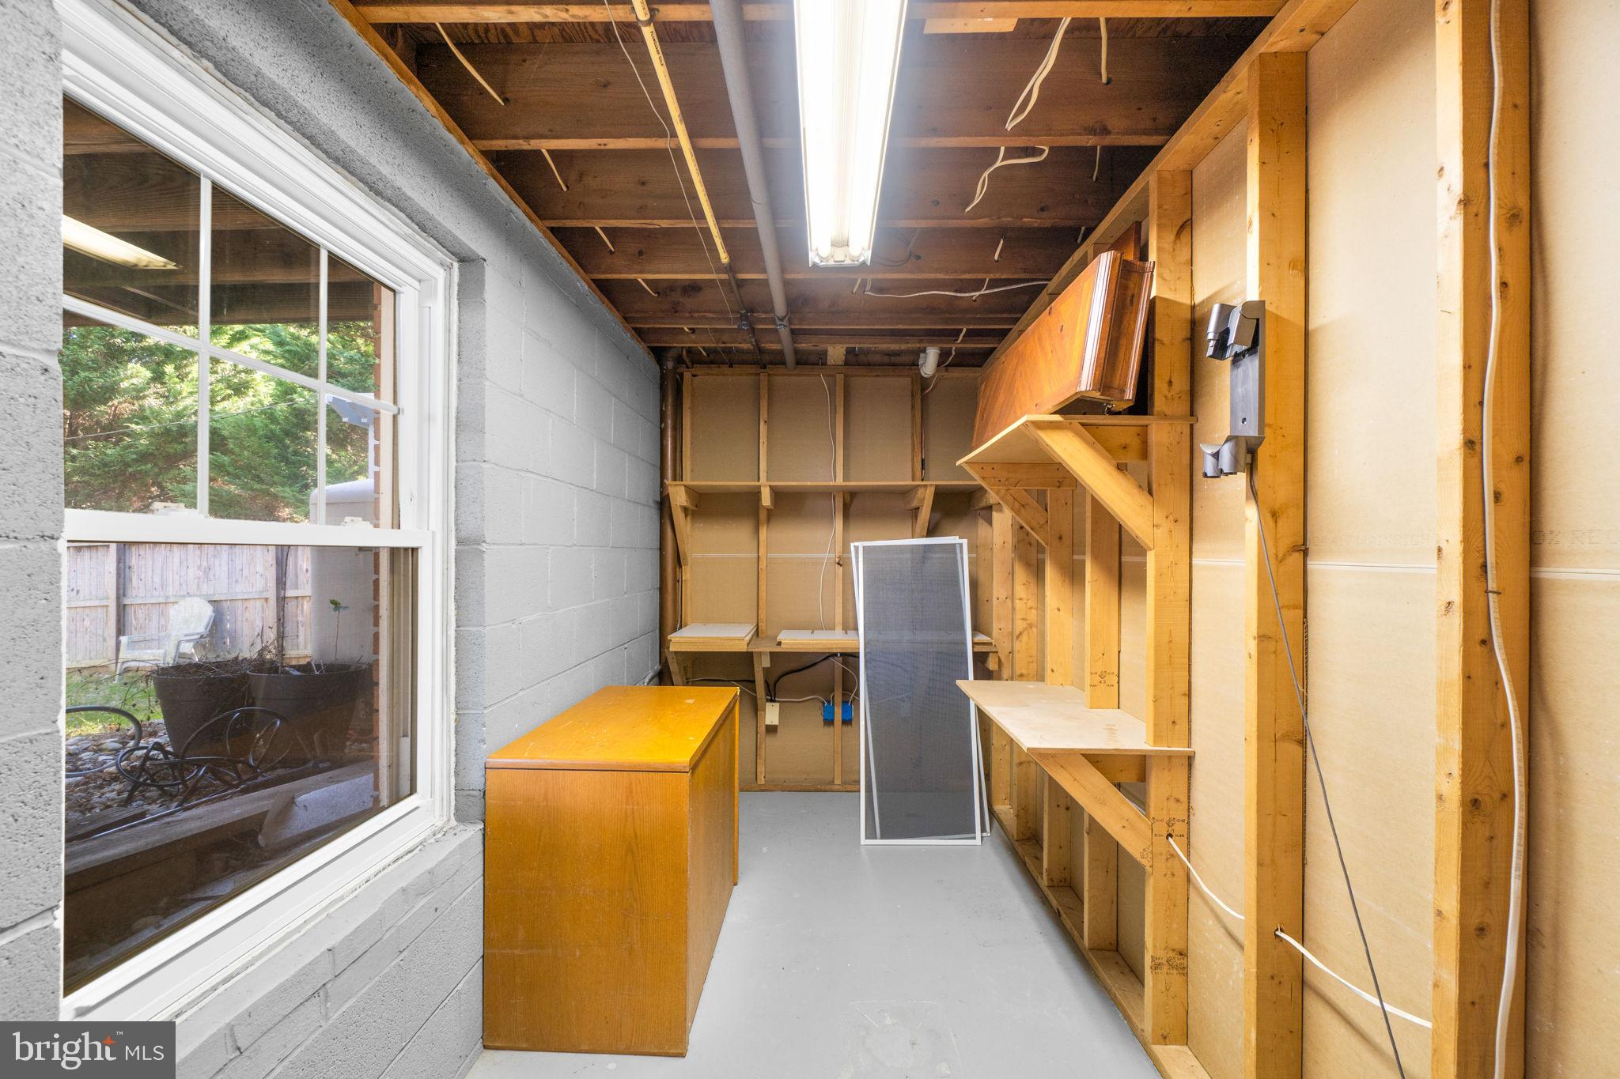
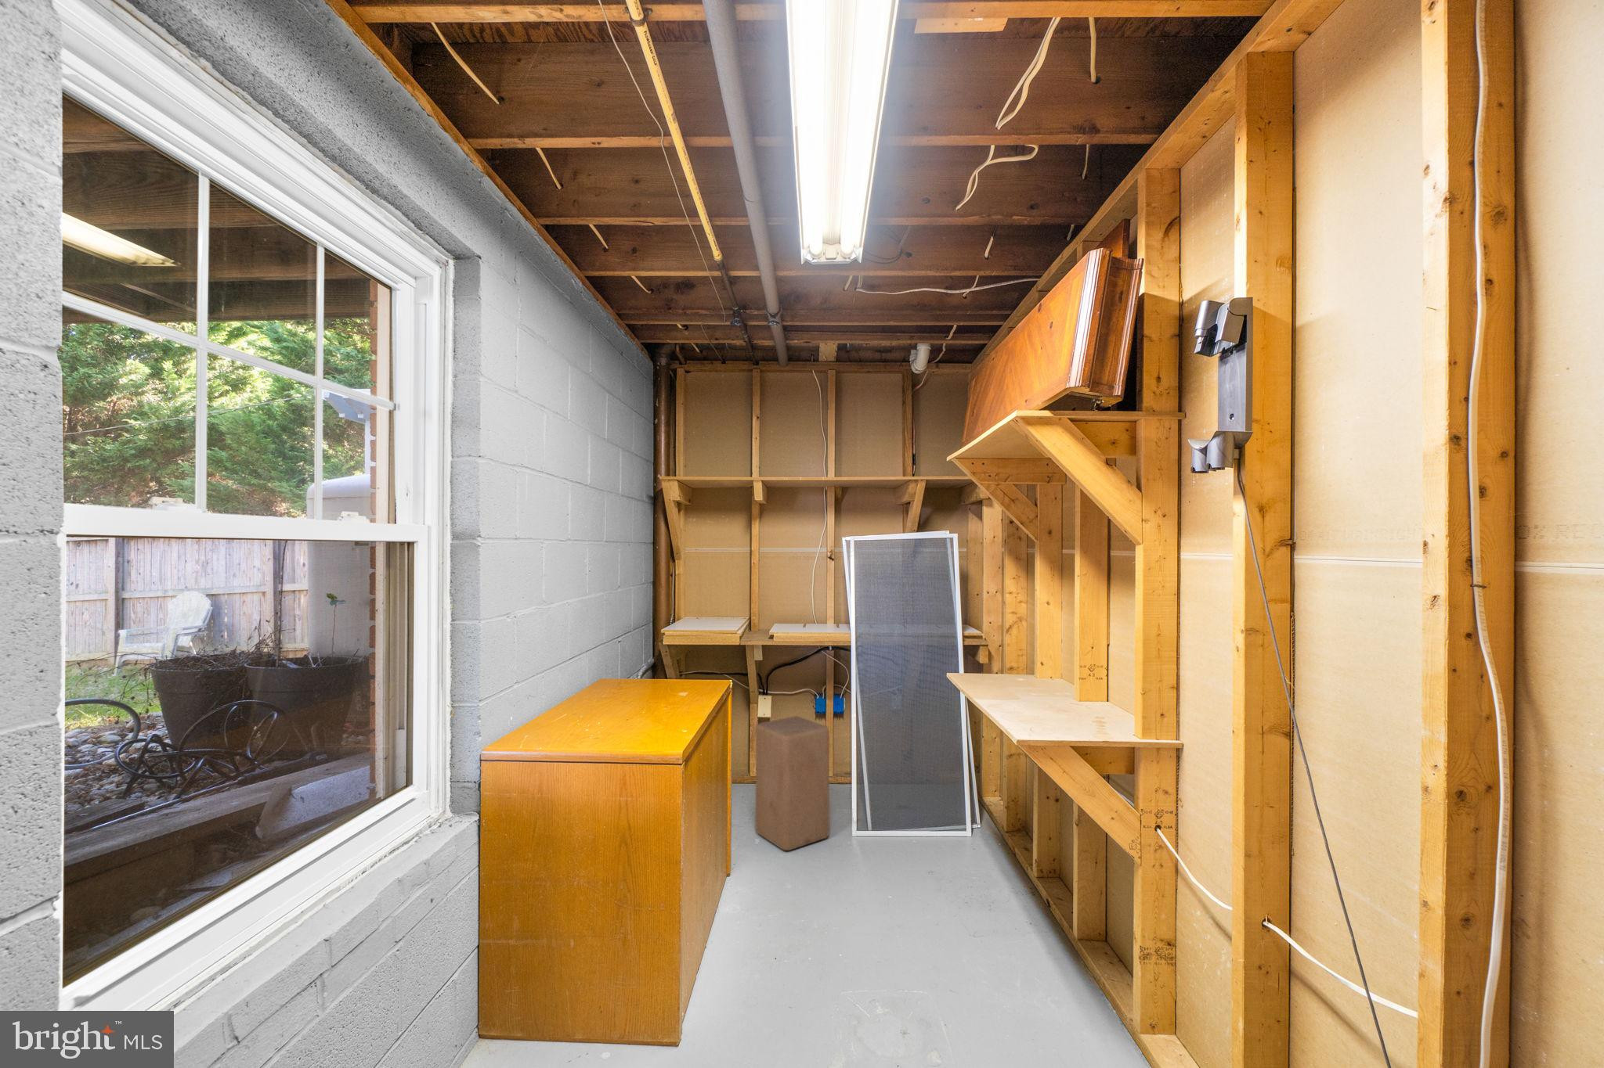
+ stool [755,715,830,851]
